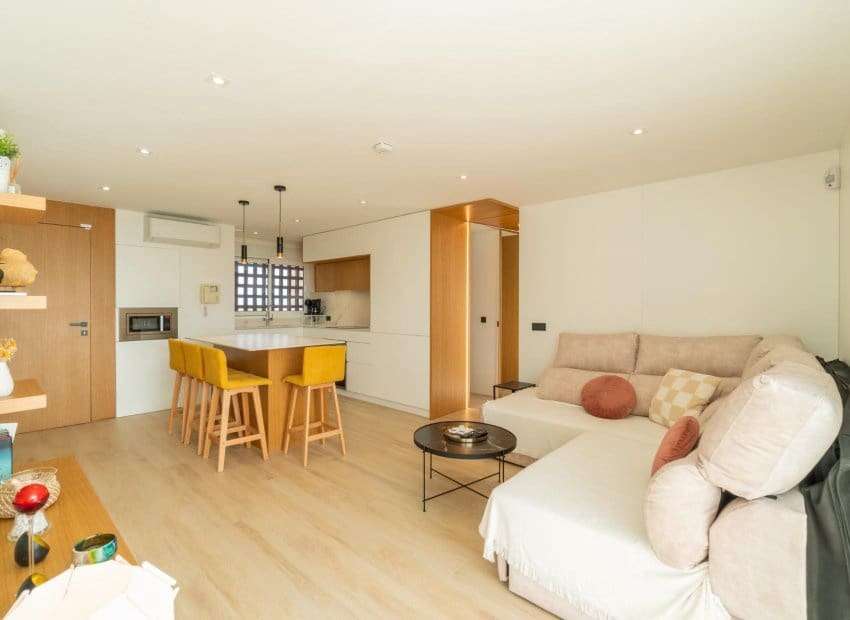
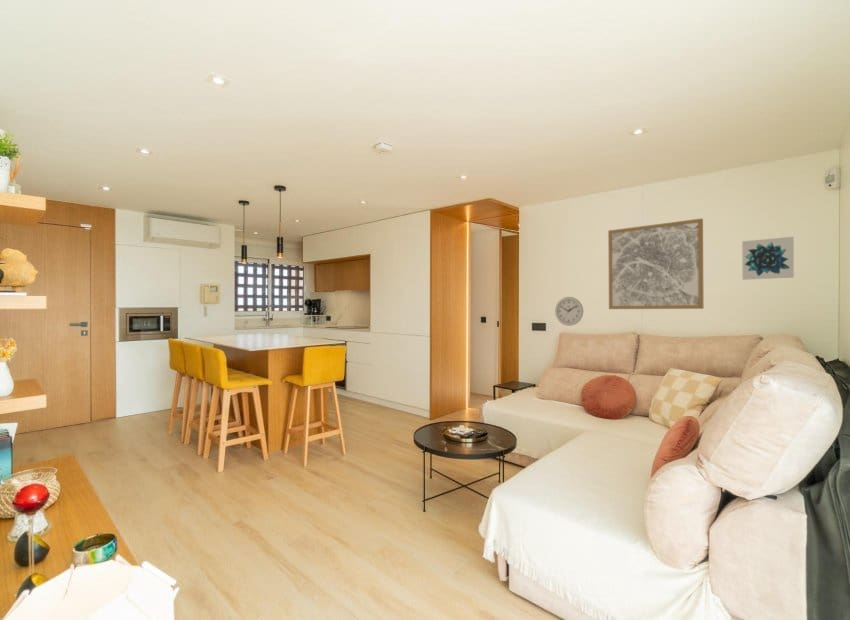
+ wall clock [554,296,584,327]
+ wall art [741,236,795,281]
+ wall art [607,218,705,310]
